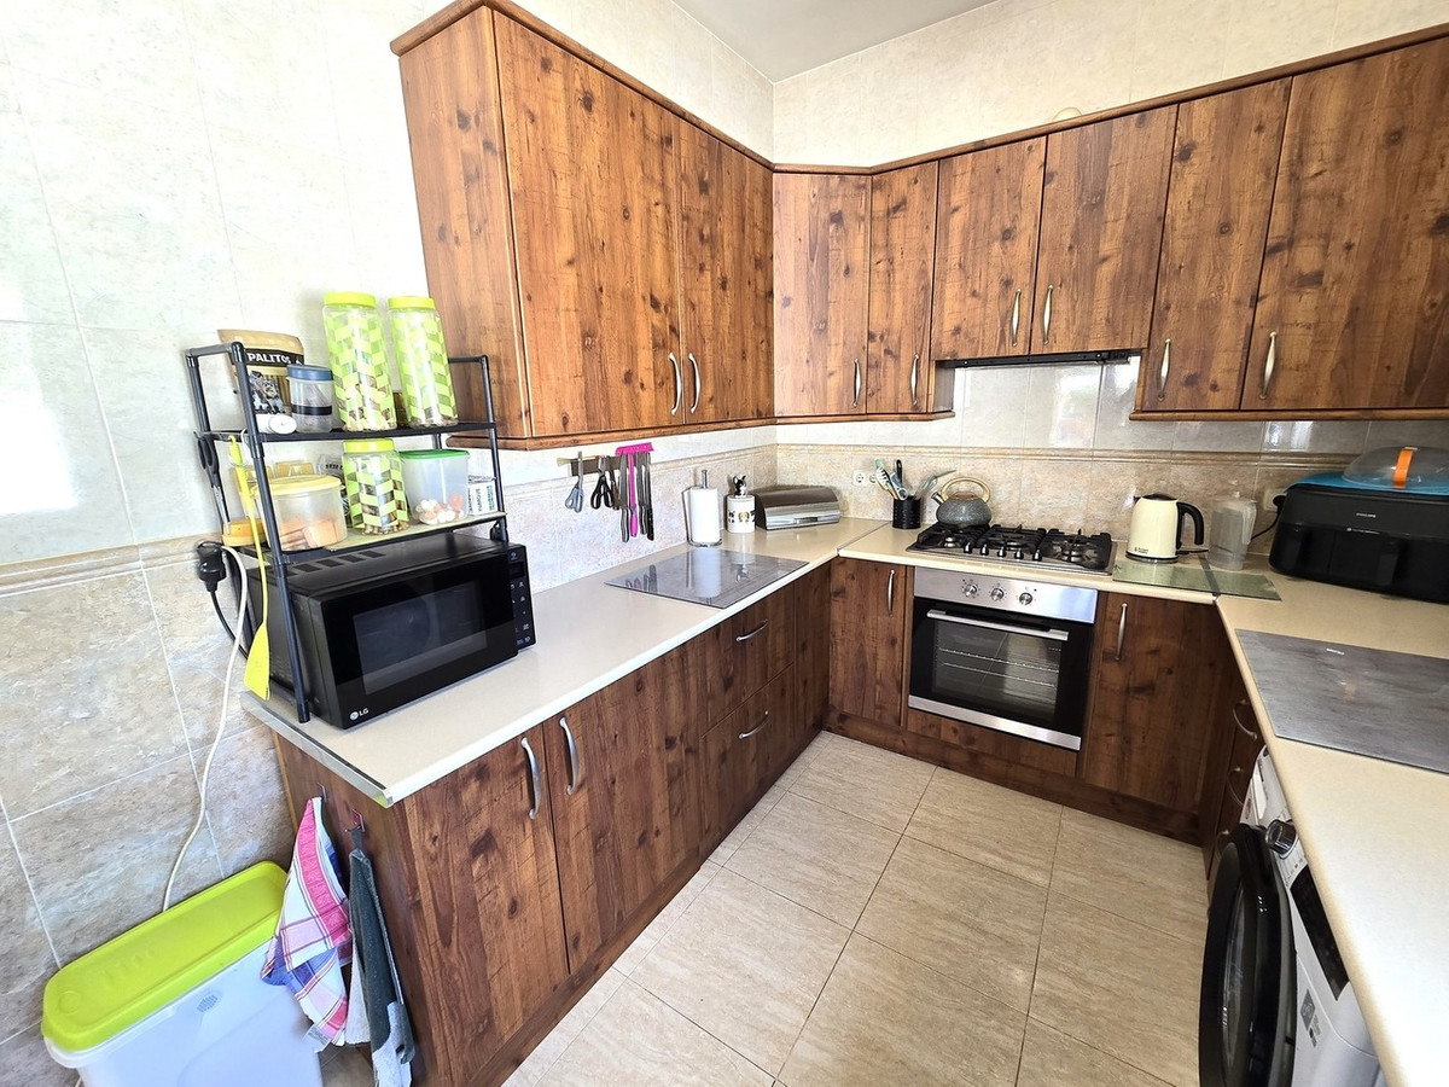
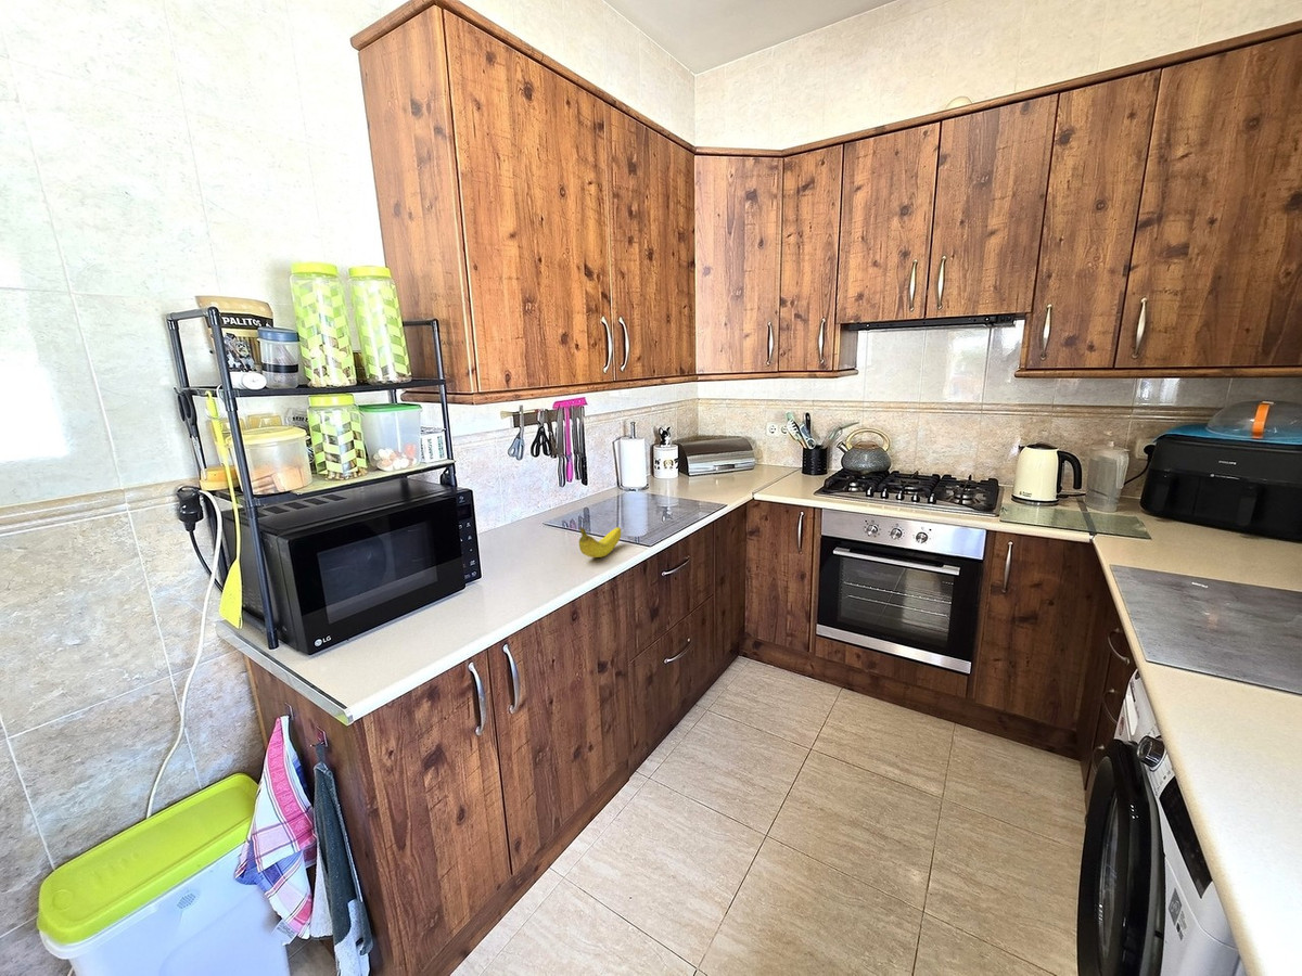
+ fruit [578,526,622,558]
